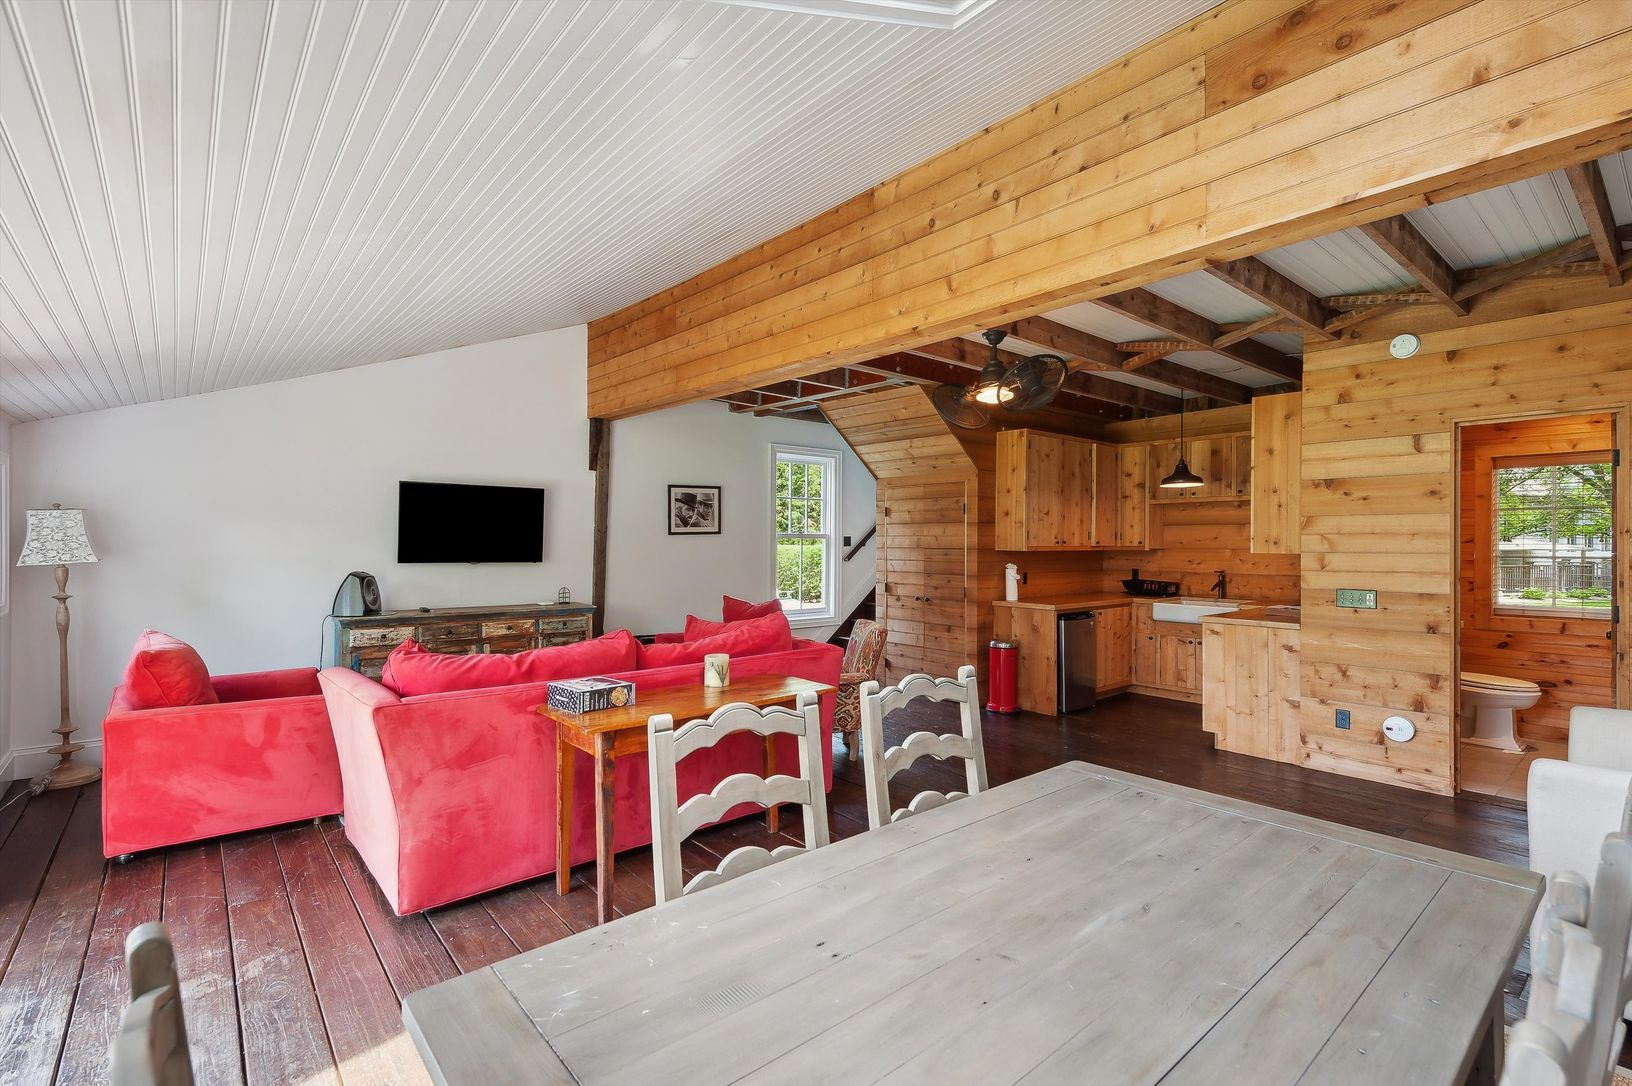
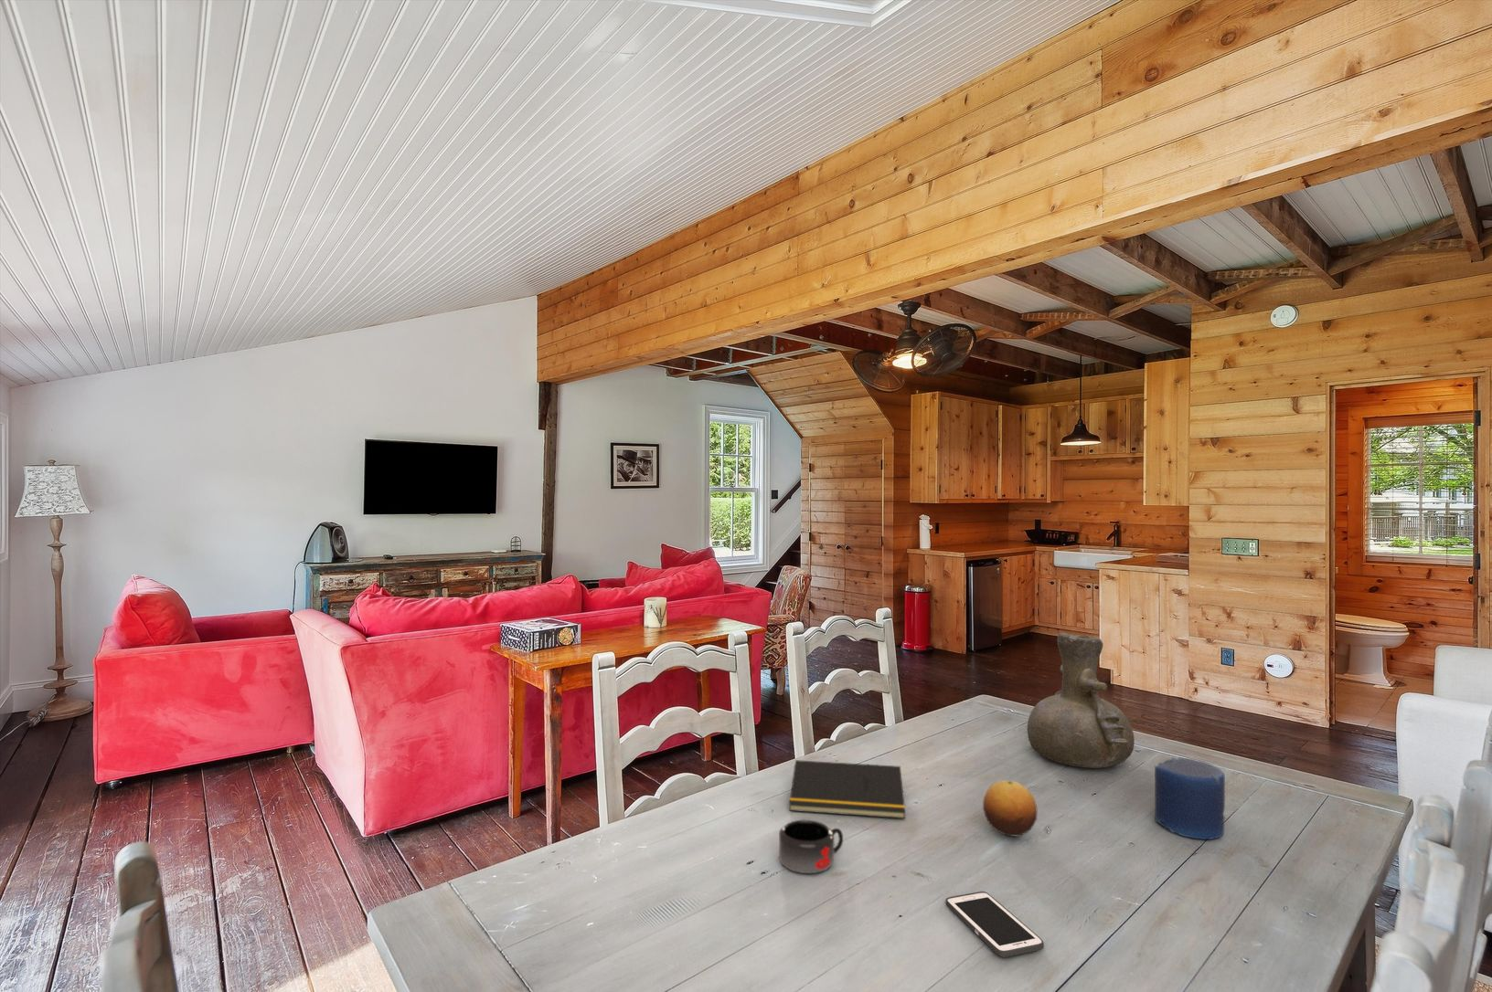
+ mug [778,819,844,875]
+ candle [1154,756,1226,840]
+ fruit [981,781,1039,838]
+ cell phone [945,890,1045,958]
+ notepad [788,760,906,819]
+ vase [1026,632,1135,769]
